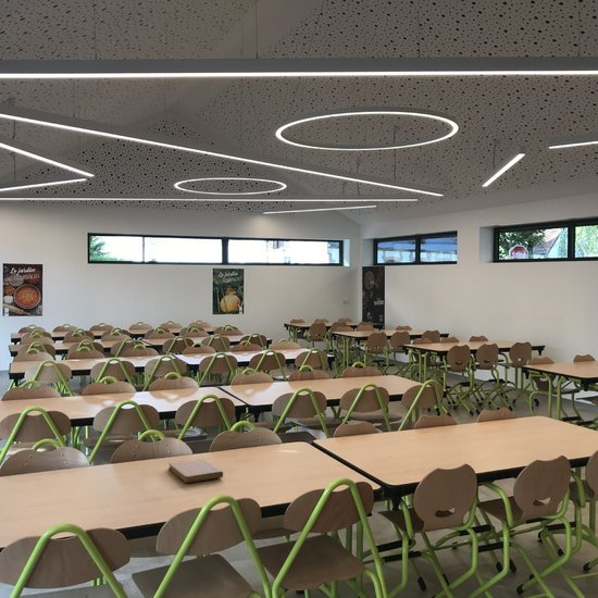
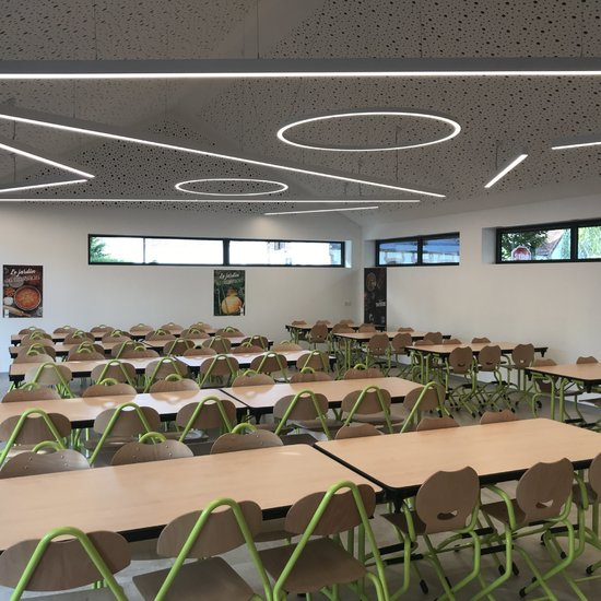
- notebook [167,458,224,484]
